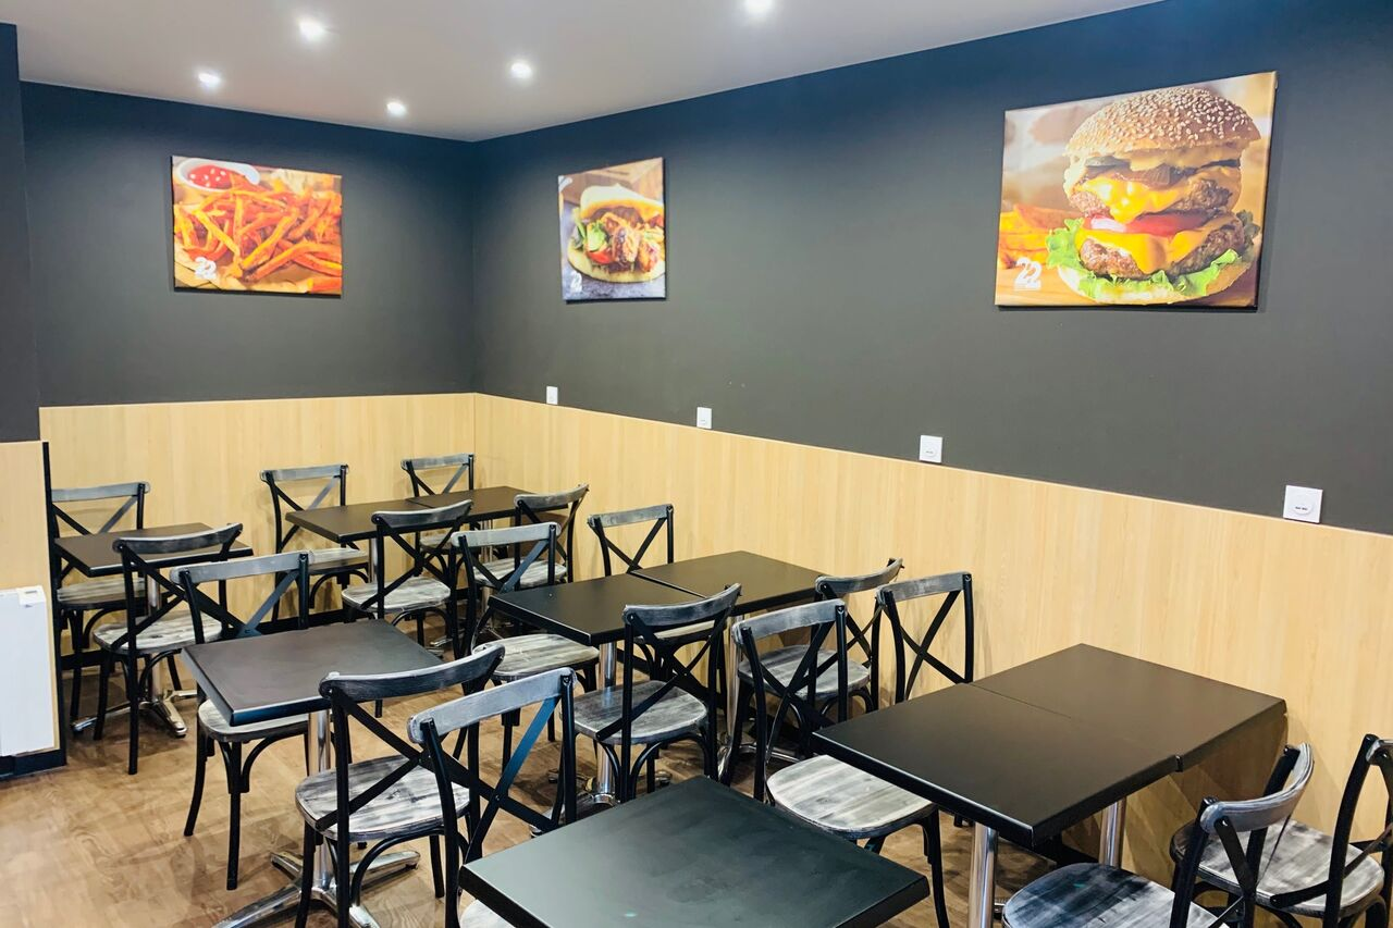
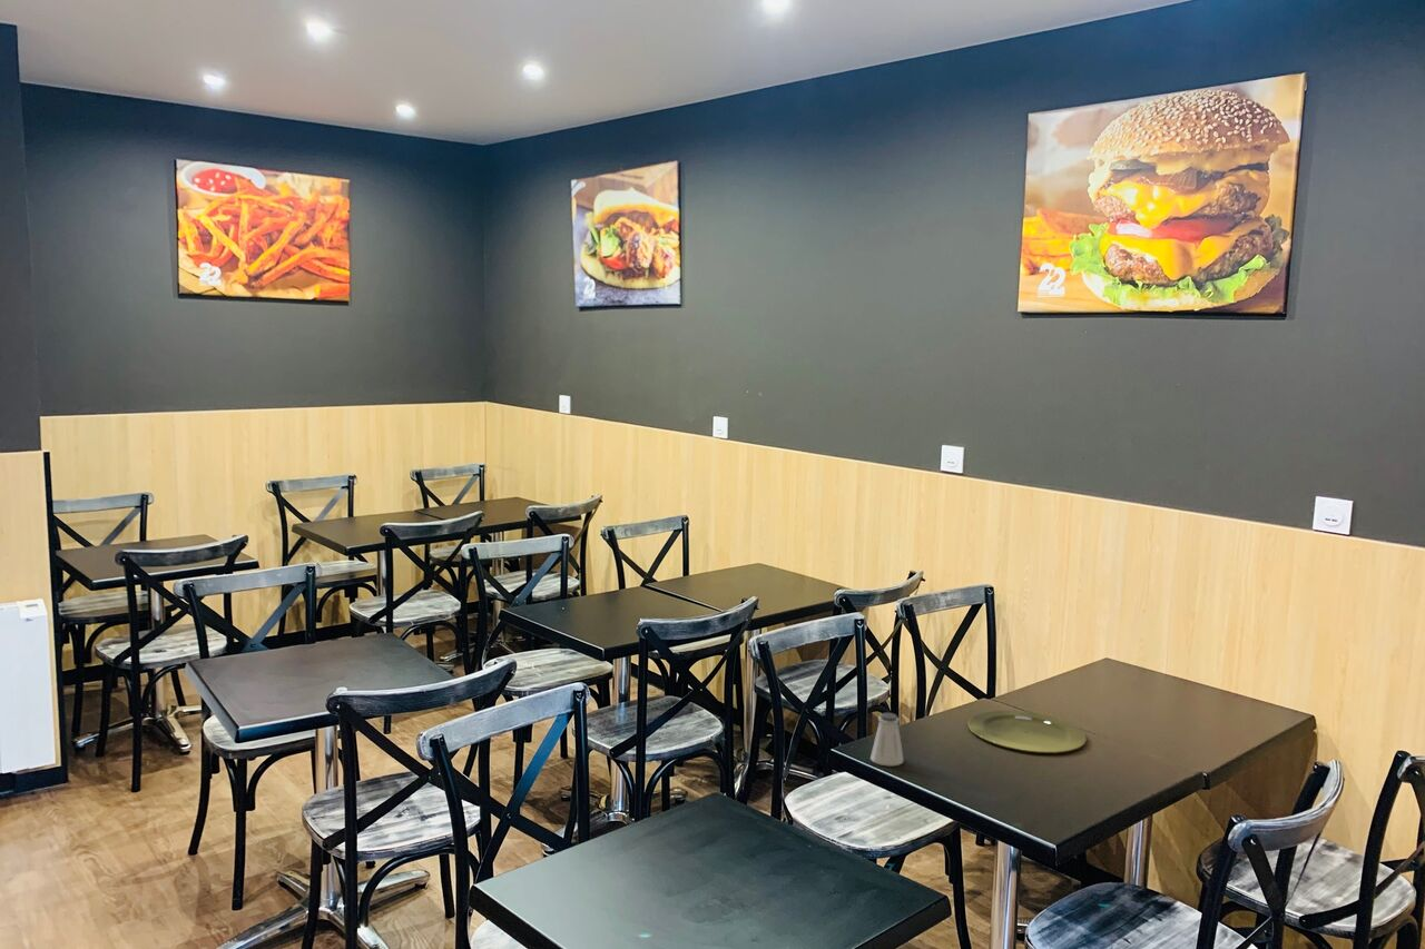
+ saltshaker [869,712,904,768]
+ plate [967,710,1087,754]
